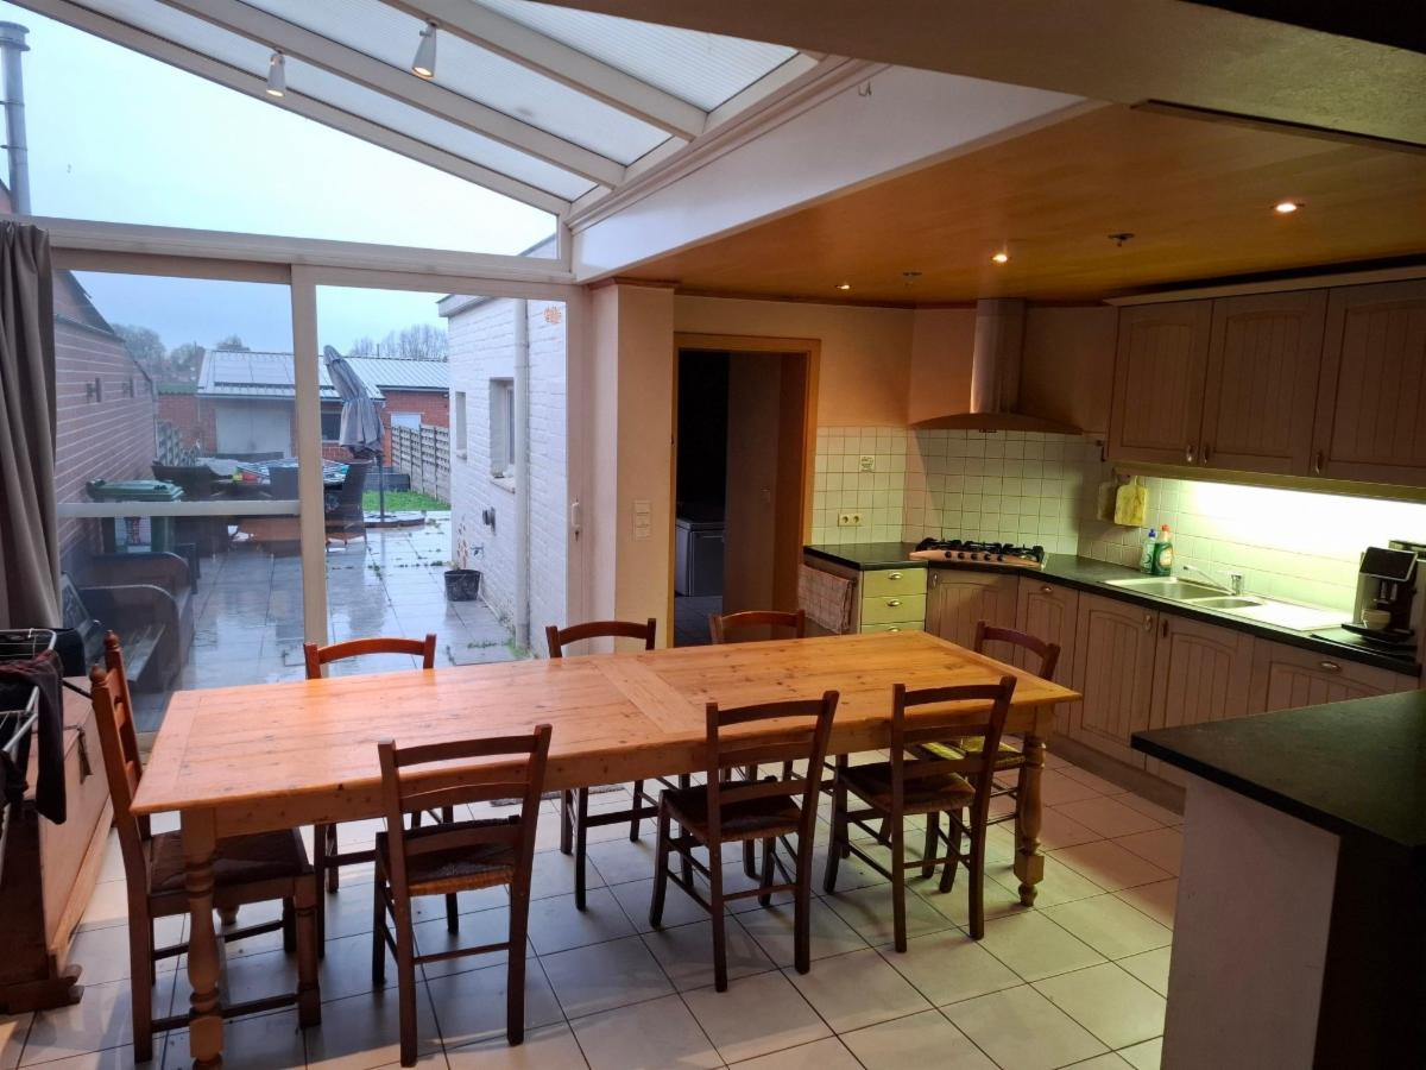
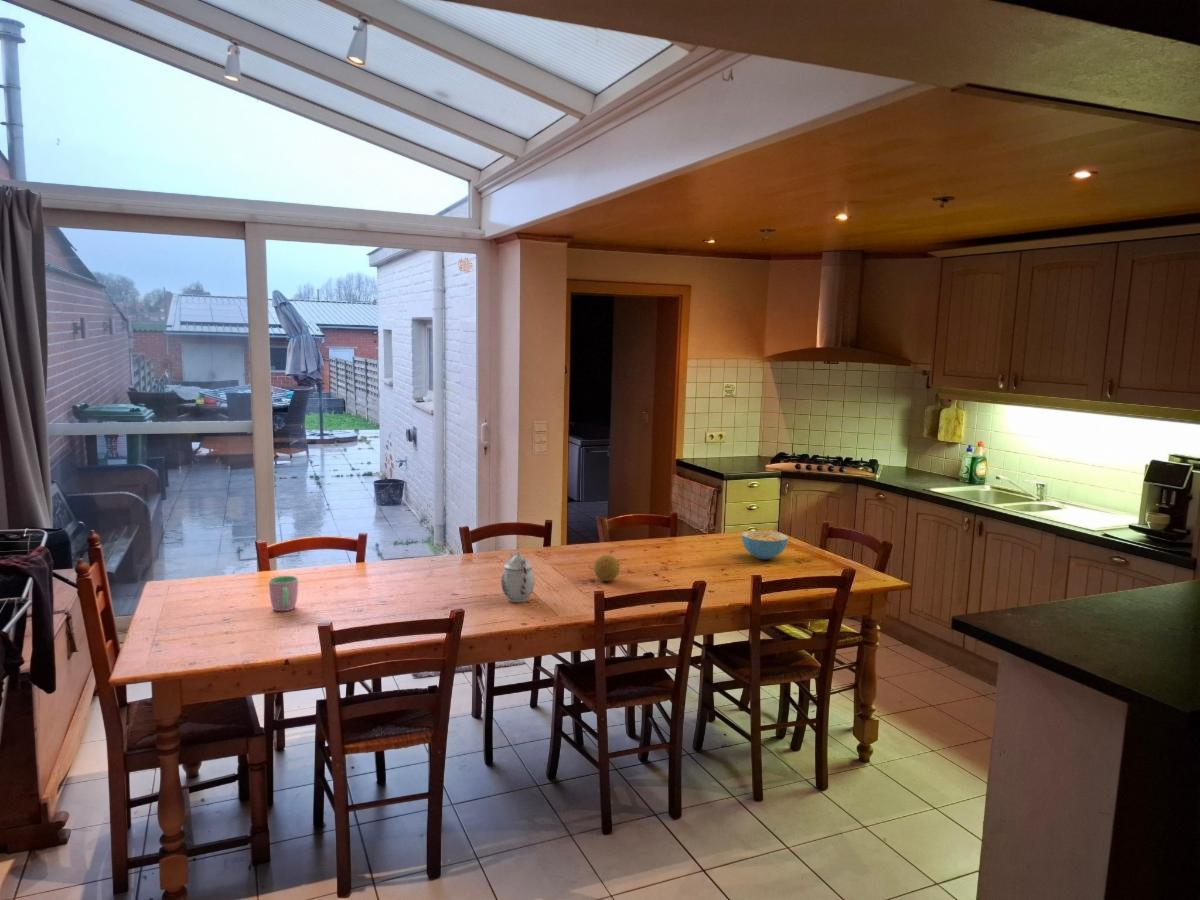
+ teapot [500,550,536,603]
+ cereal bowl [741,530,789,560]
+ cup [268,575,299,612]
+ fruit [593,554,621,582]
